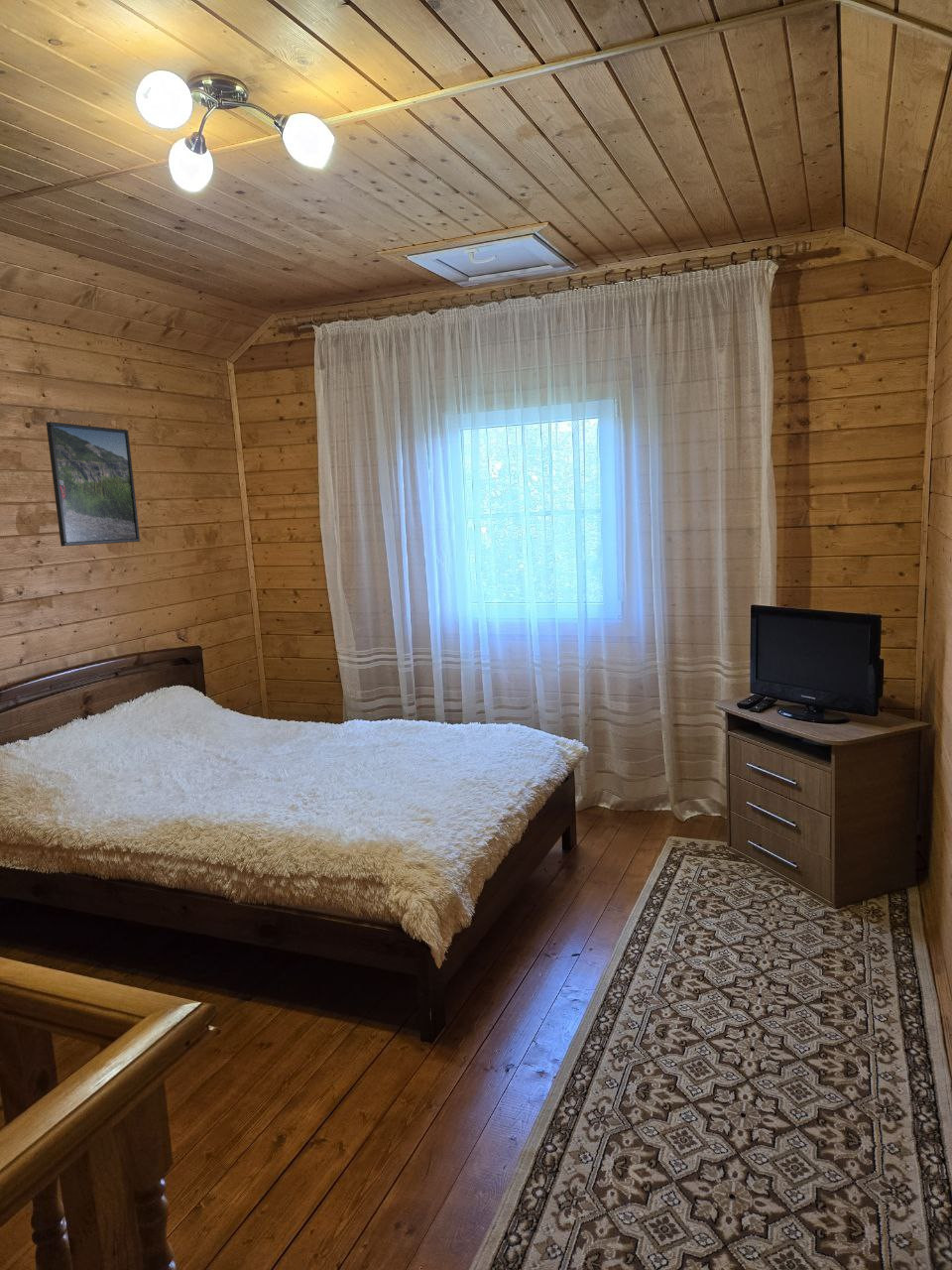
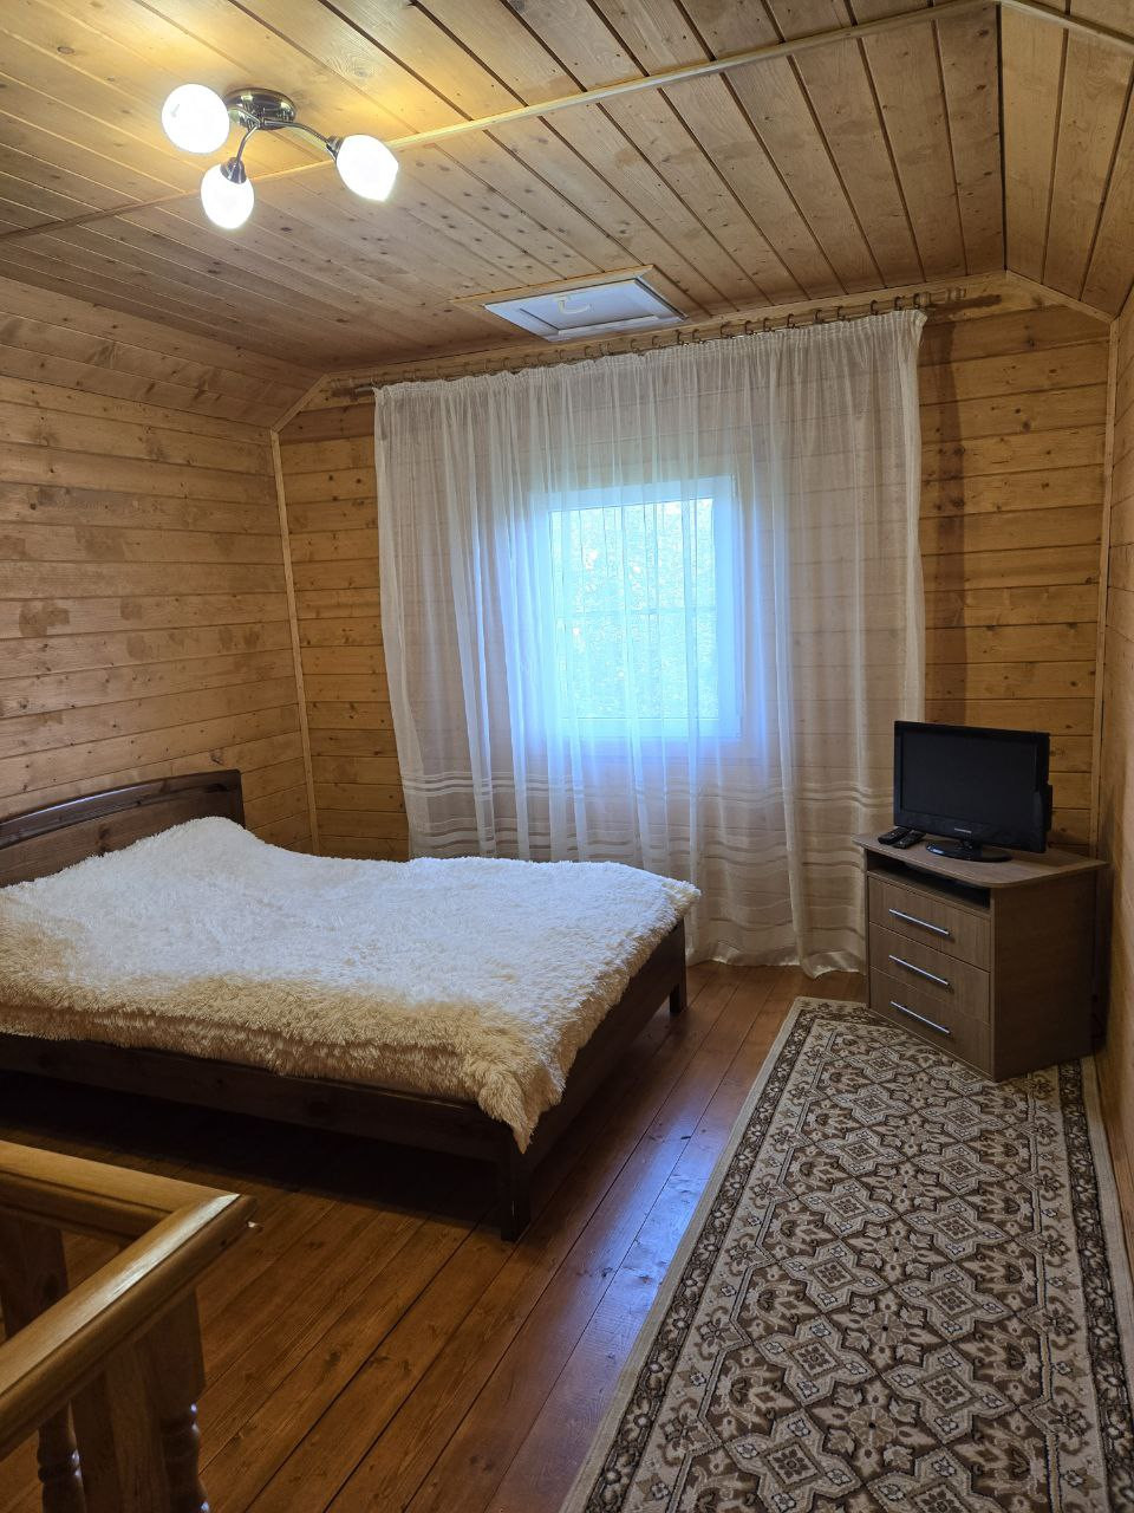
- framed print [46,421,141,547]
